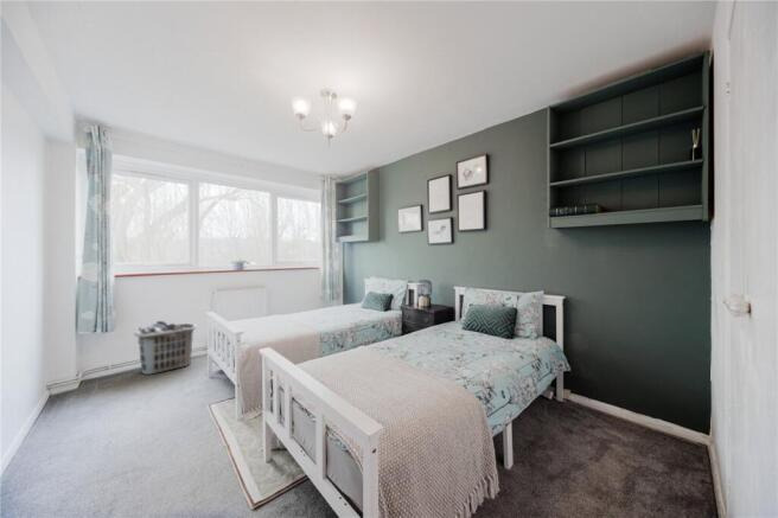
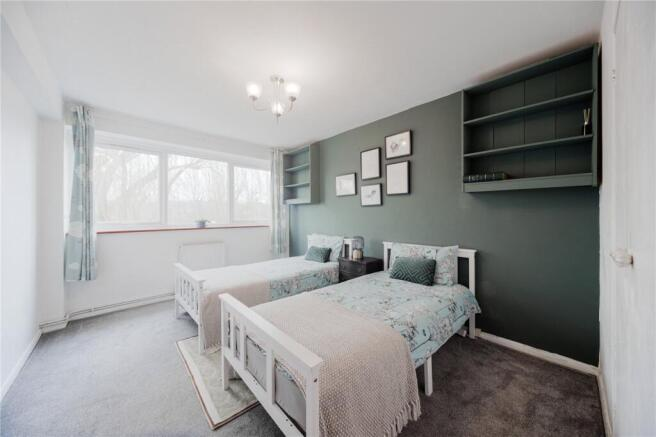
- clothes hamper [133,320,198,376]
